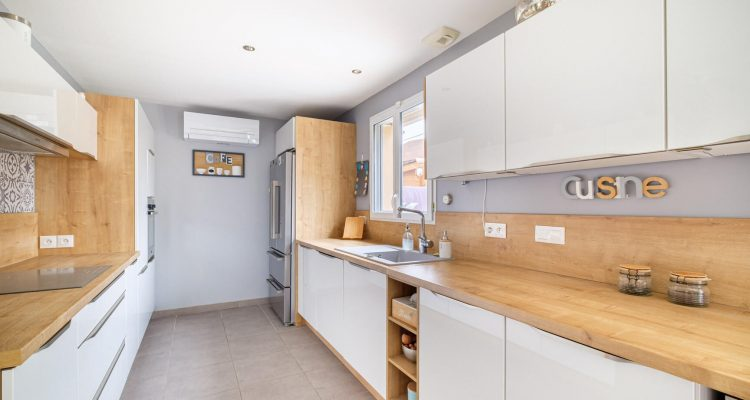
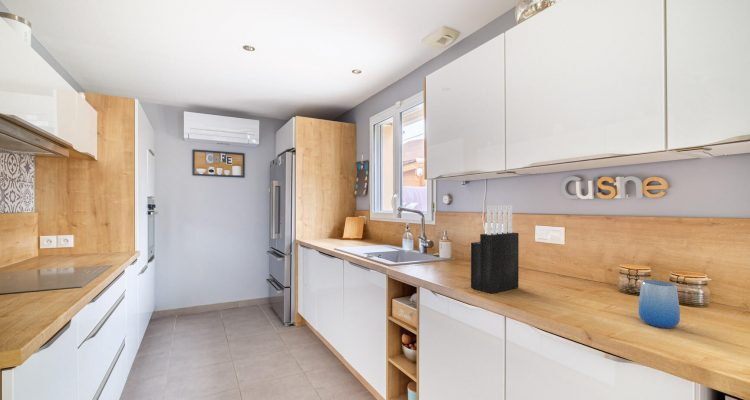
+ cup [638,279,681,329]
+ knife block [470,204,520,295]
